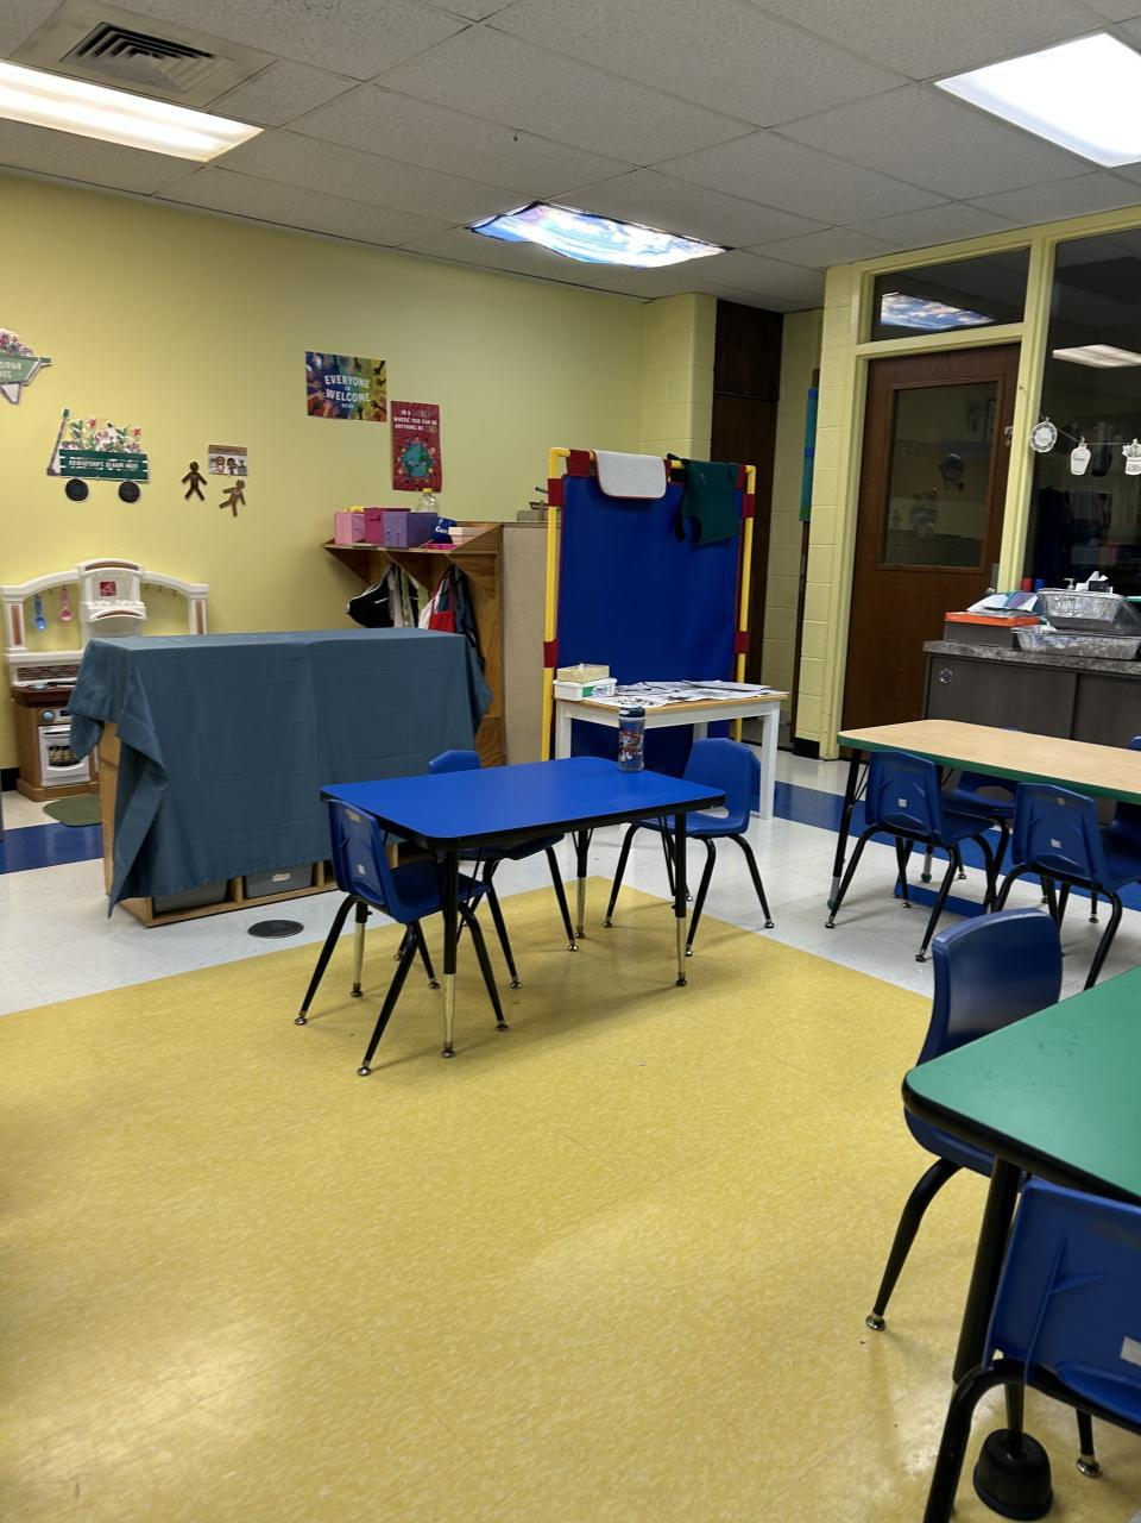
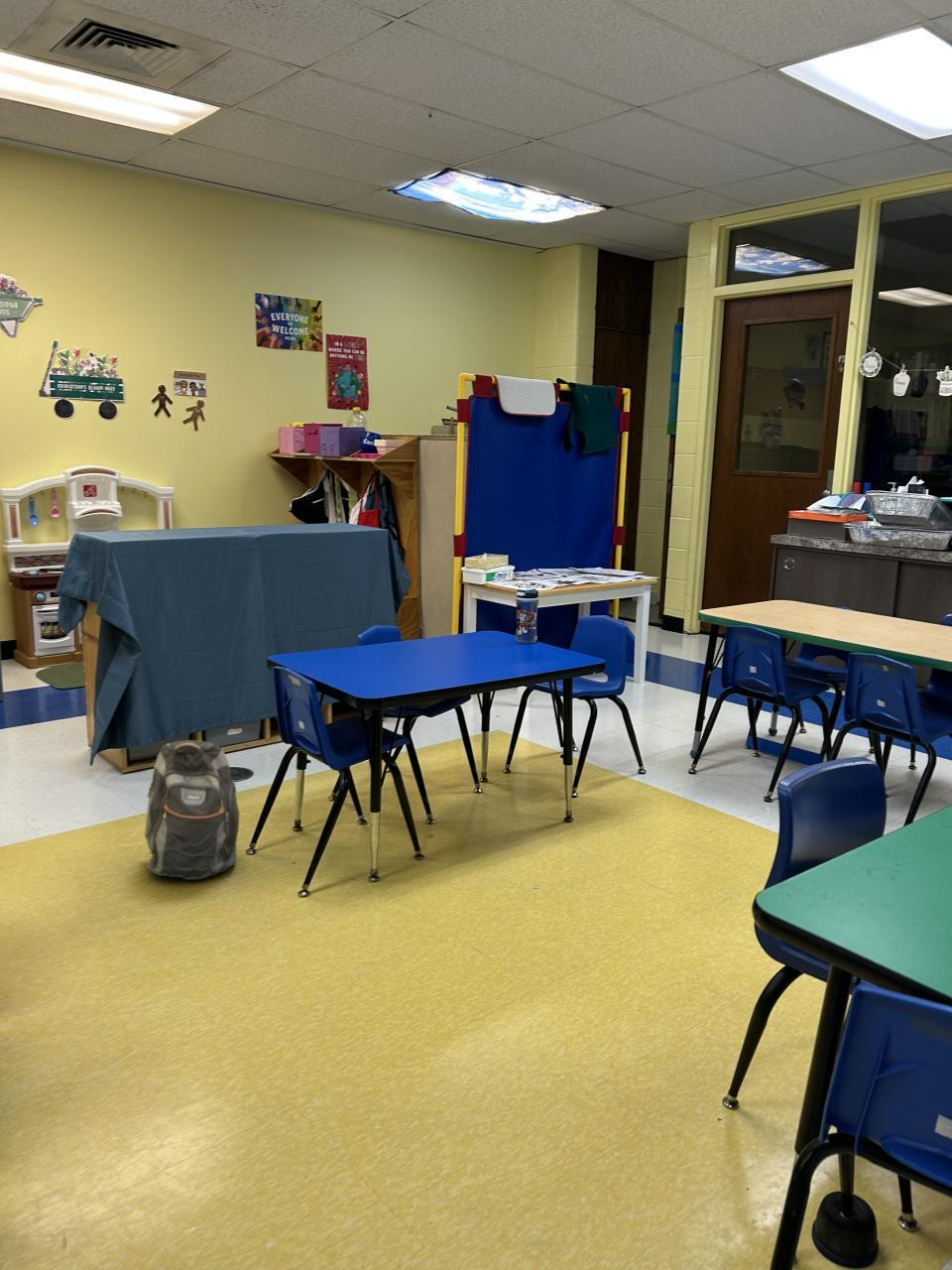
+ backpack [144,739,240,882]
